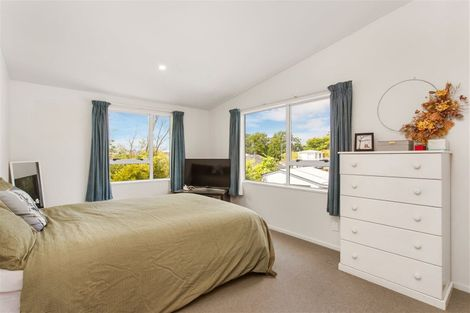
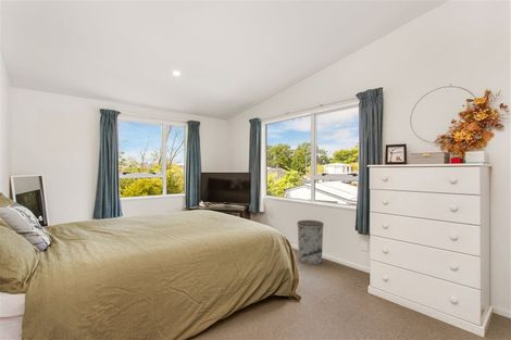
+ trash can [296,219,325,266]
